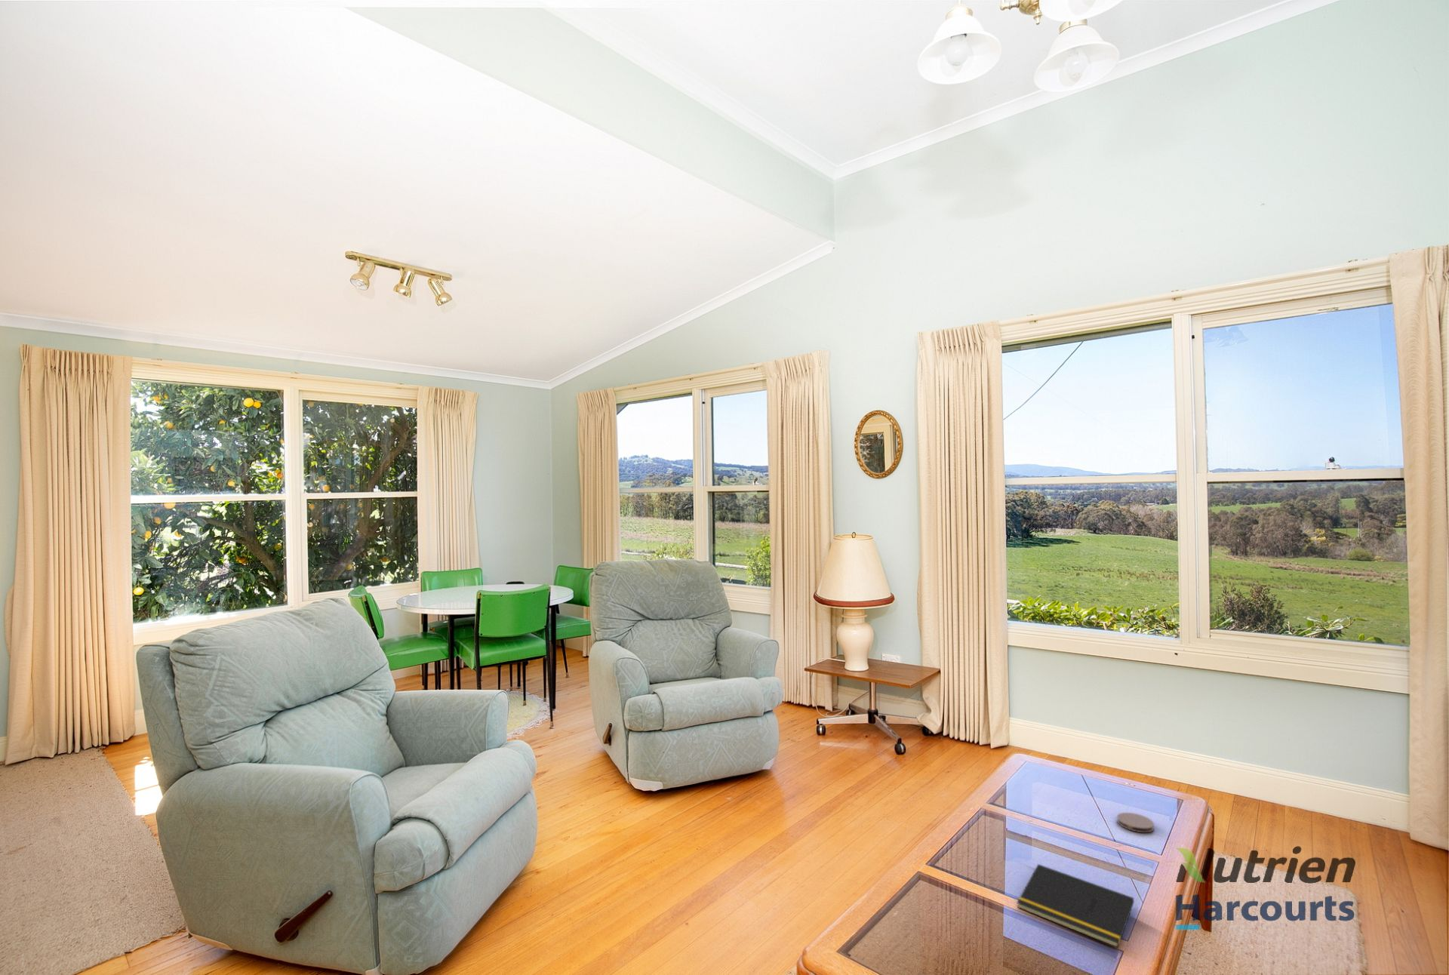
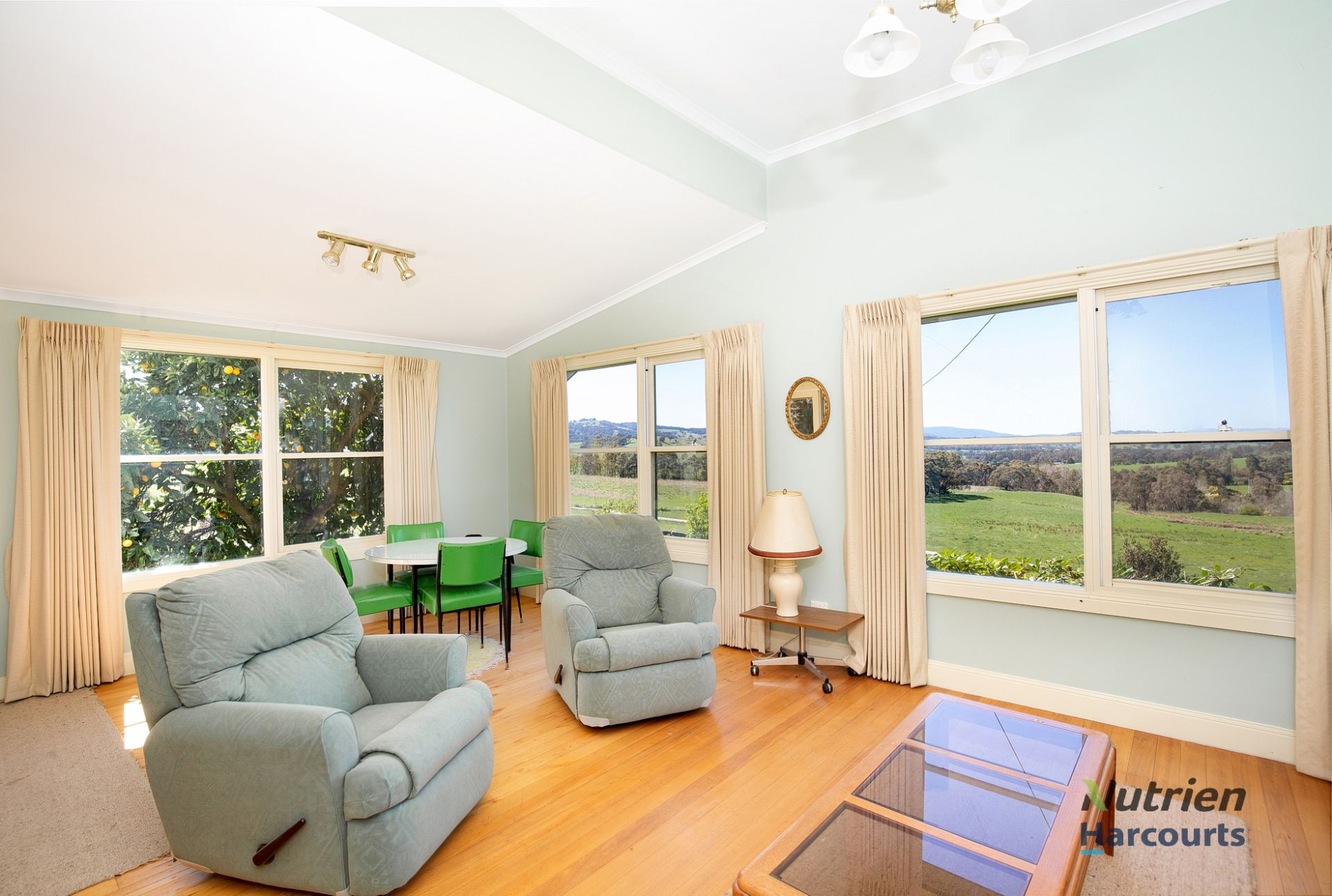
- coaster [1116,812,1154,834]
- notepad [1016,863,1135,949]
